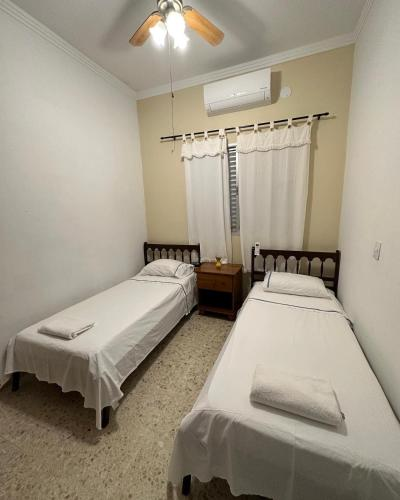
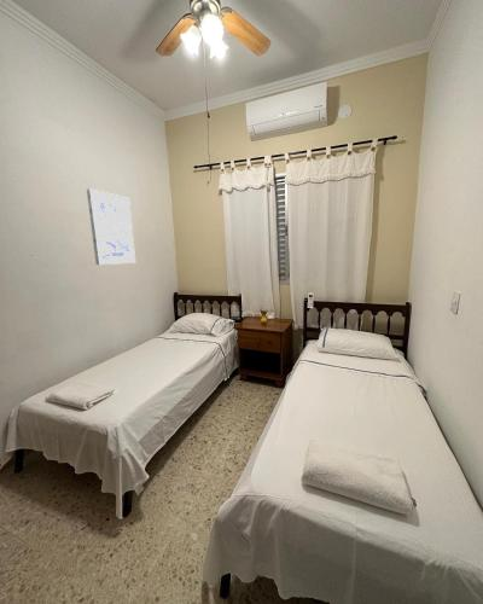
+ wall art [86,188,136,266]
